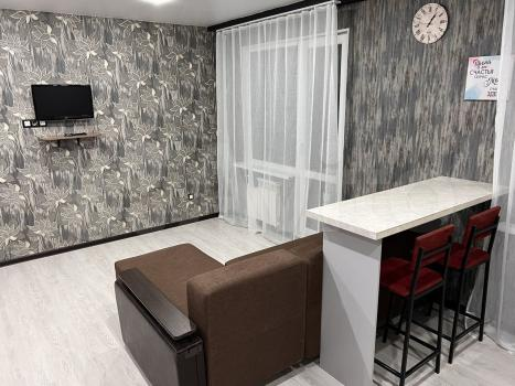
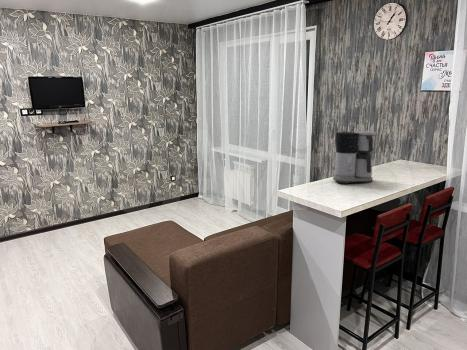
+ coffee maker [332,130,377,185]
